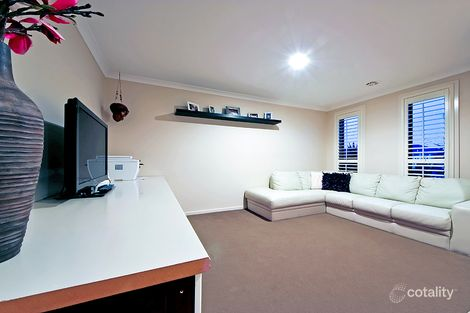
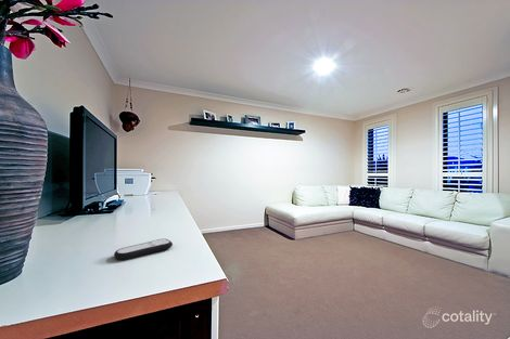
+ remote control [113,237,174,261]
